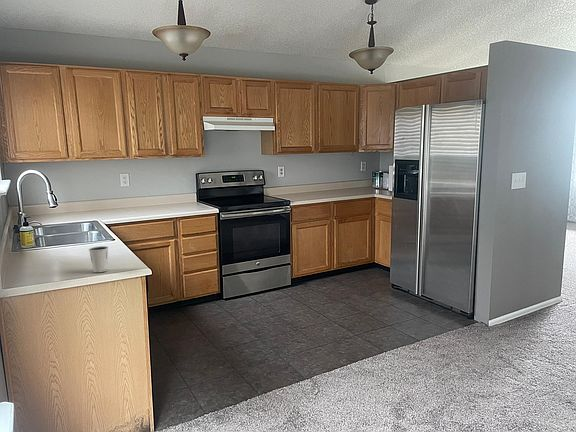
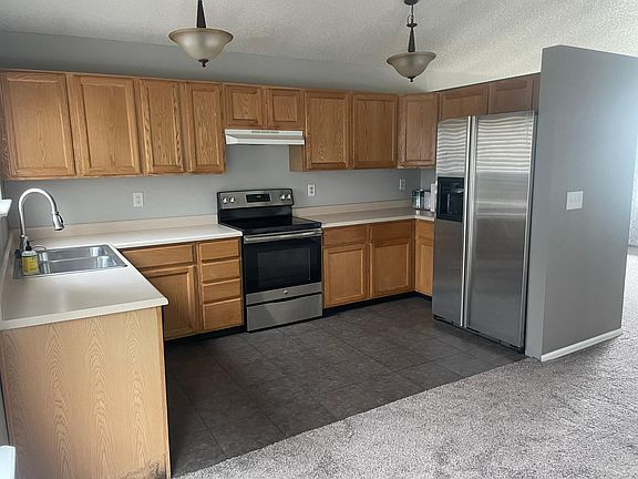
- dixie cup [88,245,109,273]
